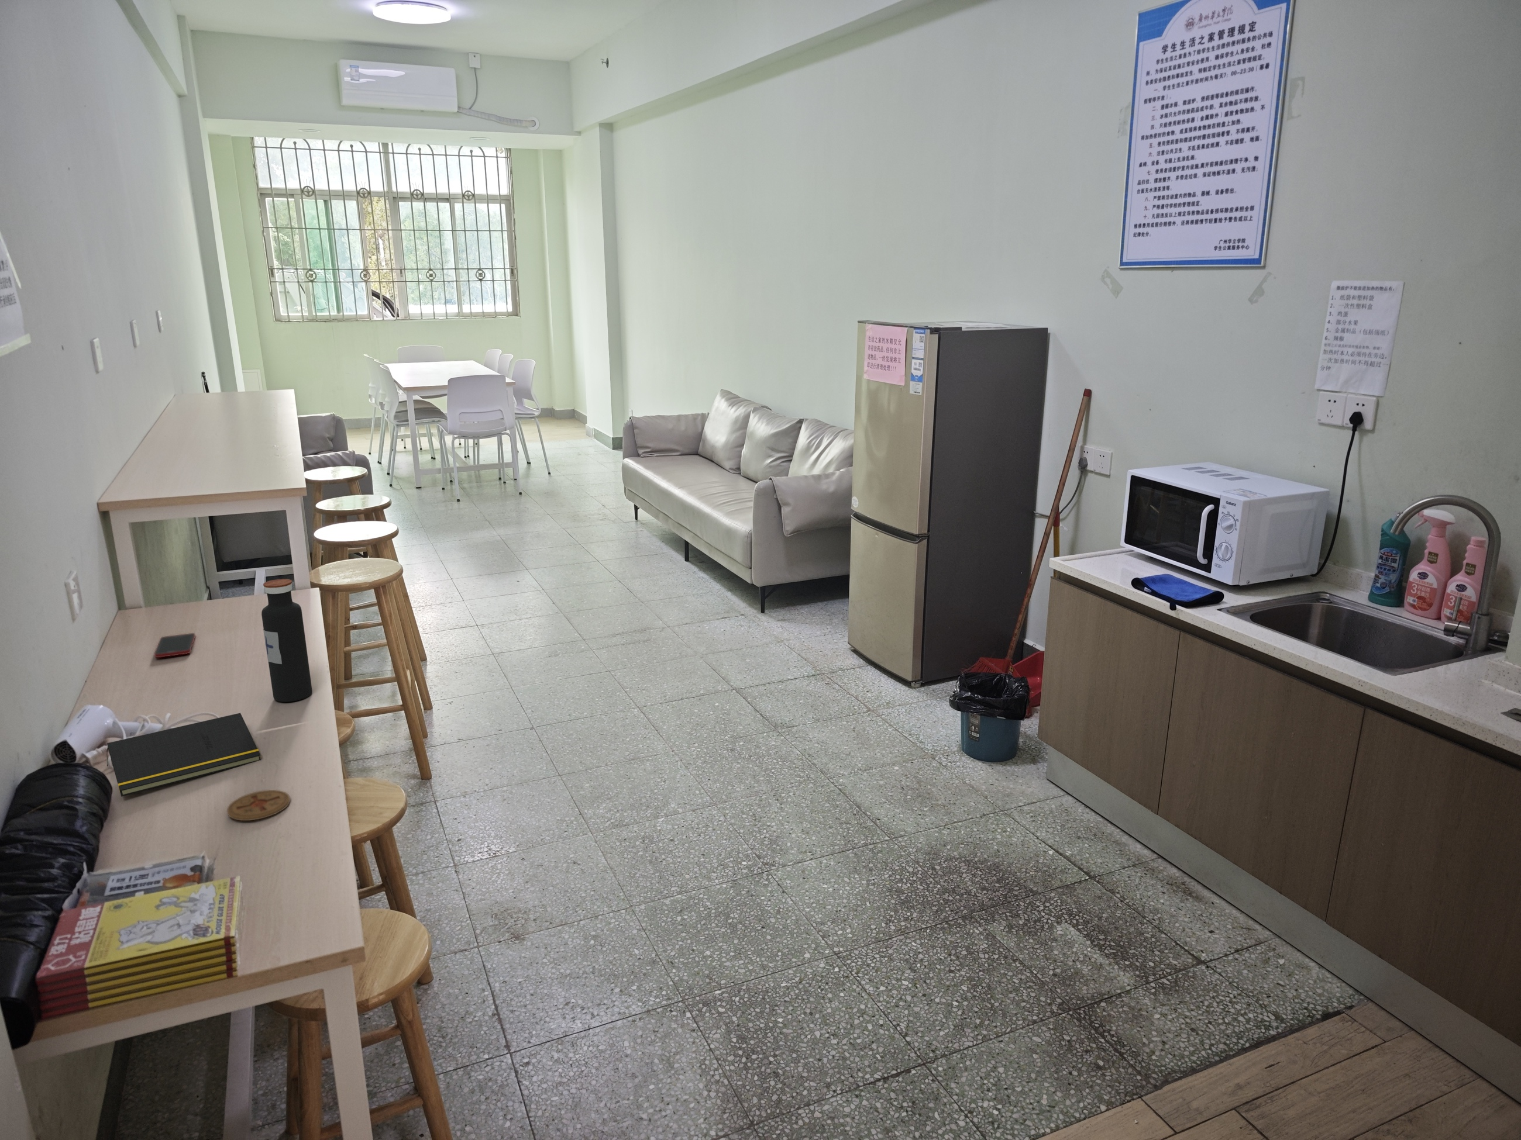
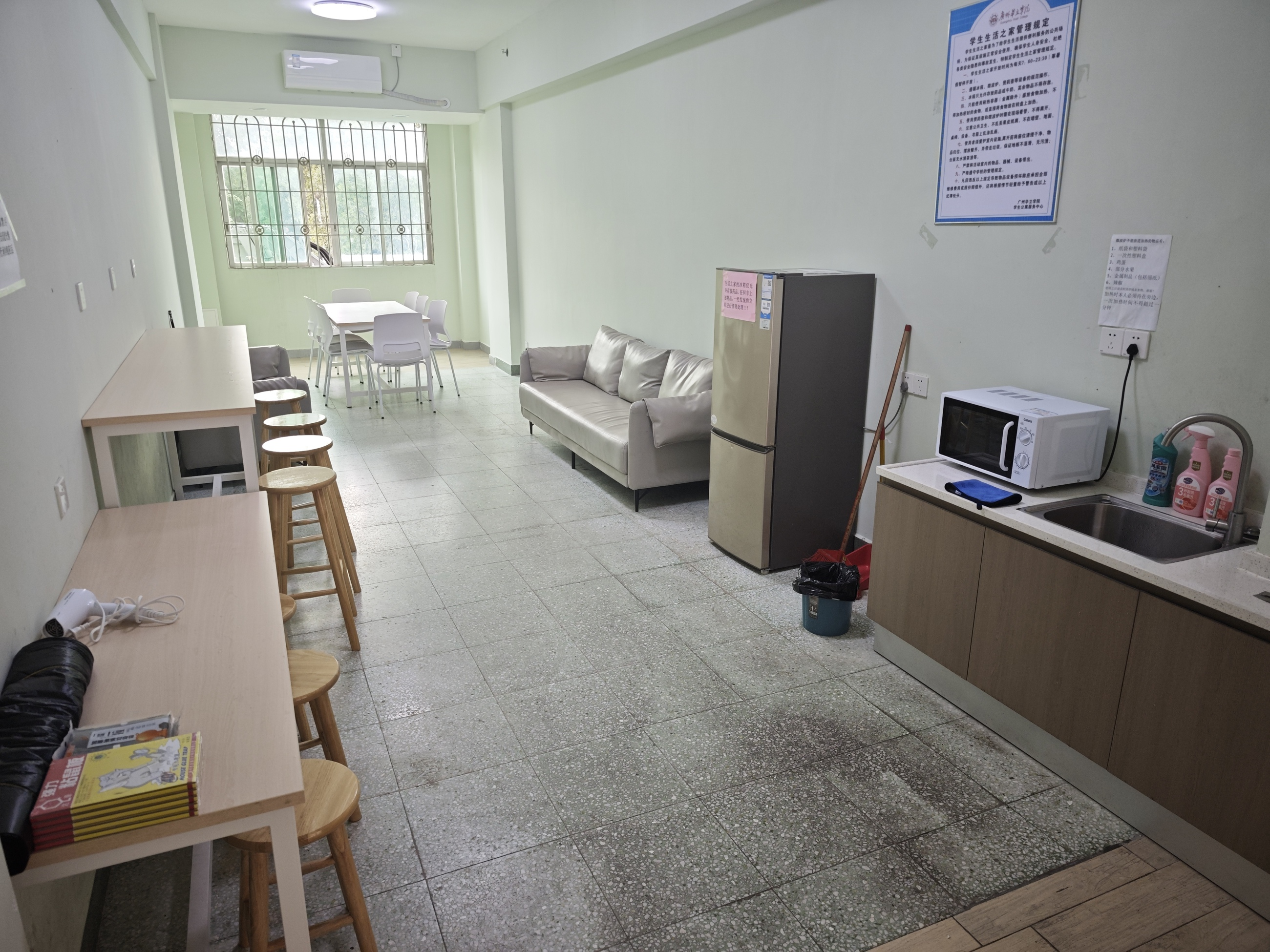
- notepad [105,712,261,796]
- cell phone [153,632,196,659]
- coaster [226,789,291,821]
- water bottle [261,578,313,703]
